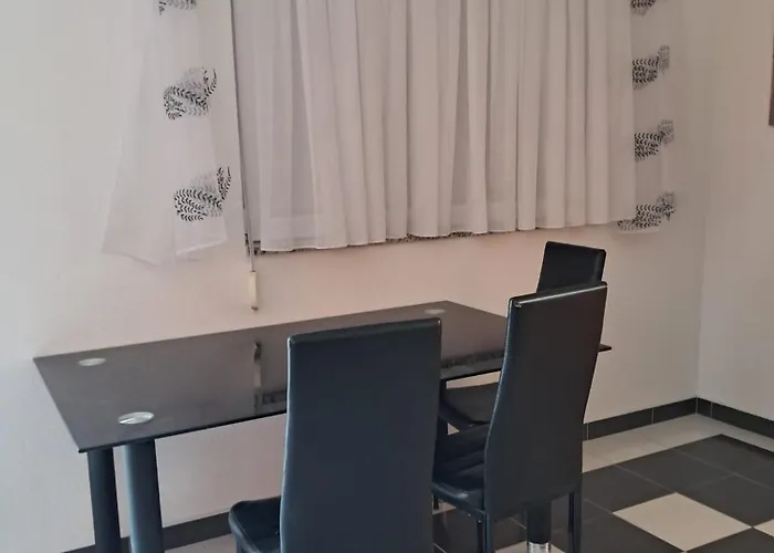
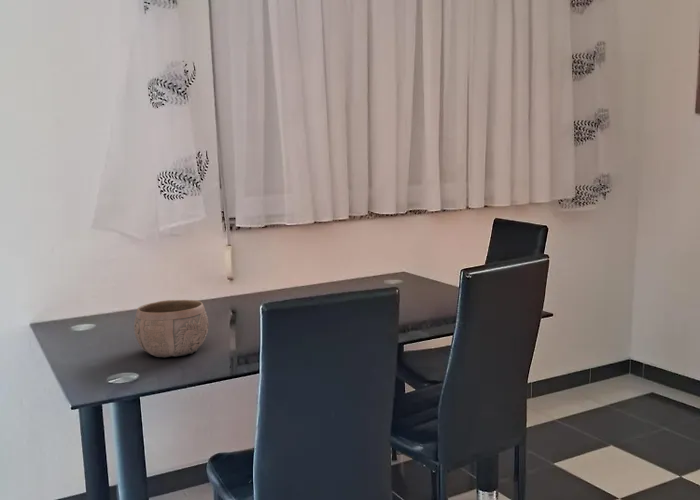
+ bowl [133,299,209,358]
